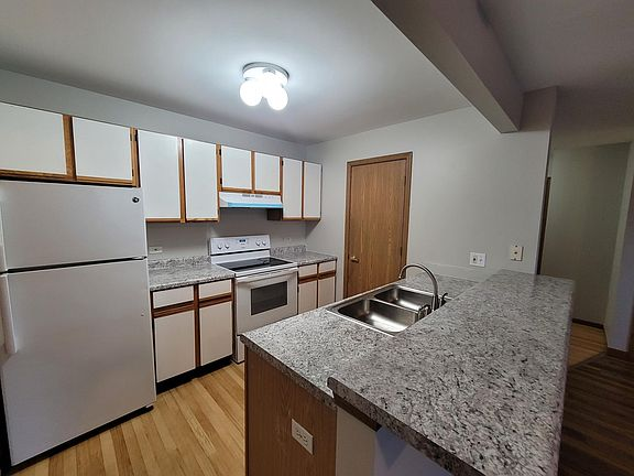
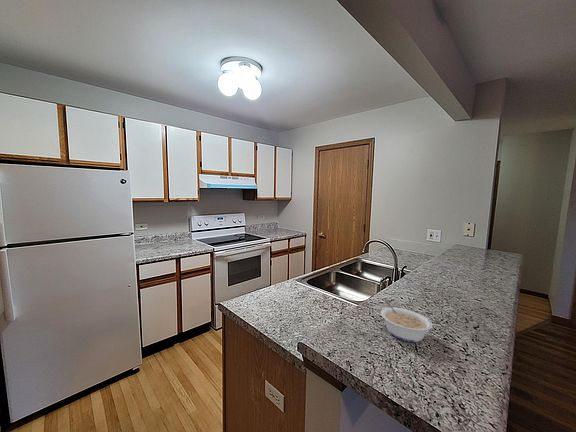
+ legume [380,300,433,343]
